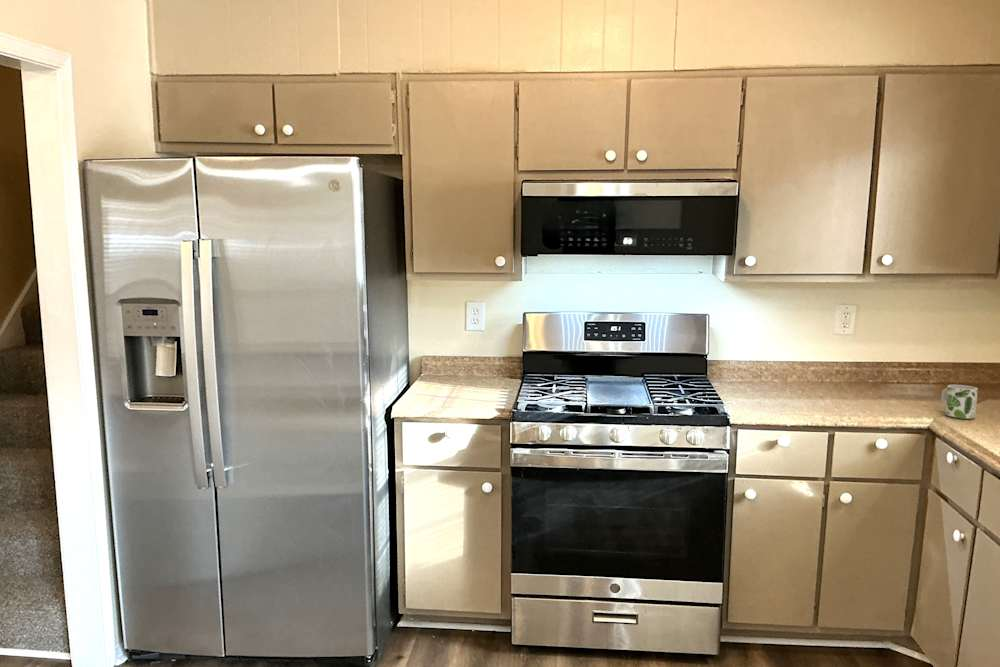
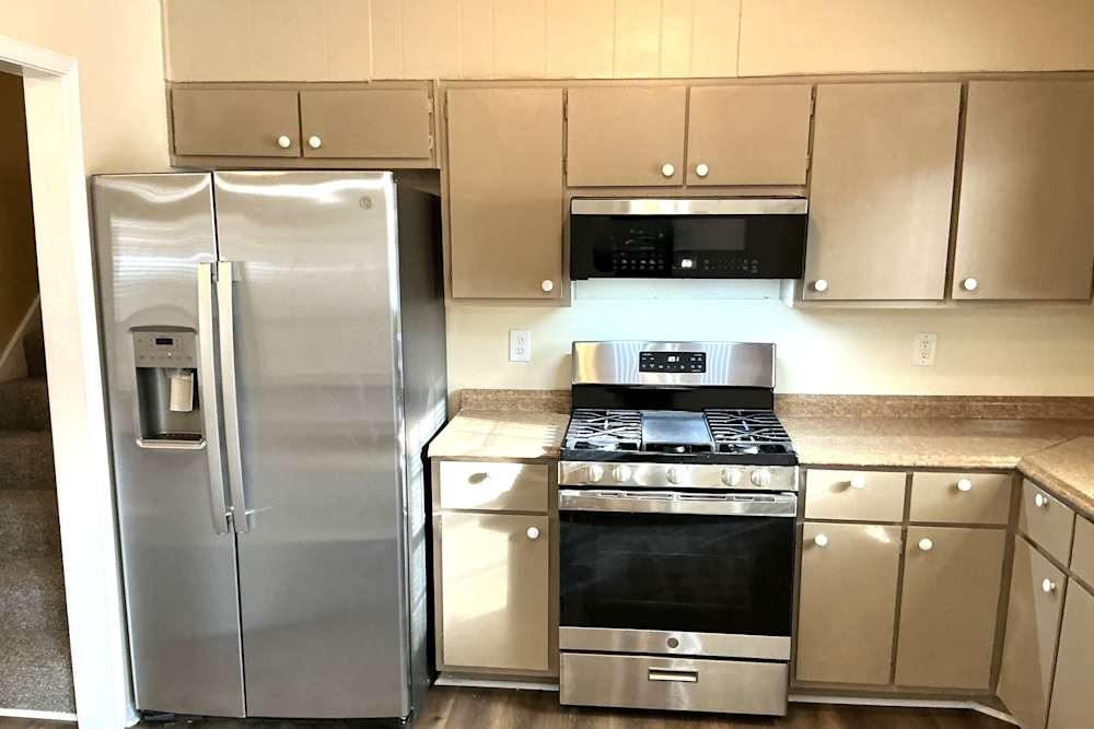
- mug [940,384,979,420]
